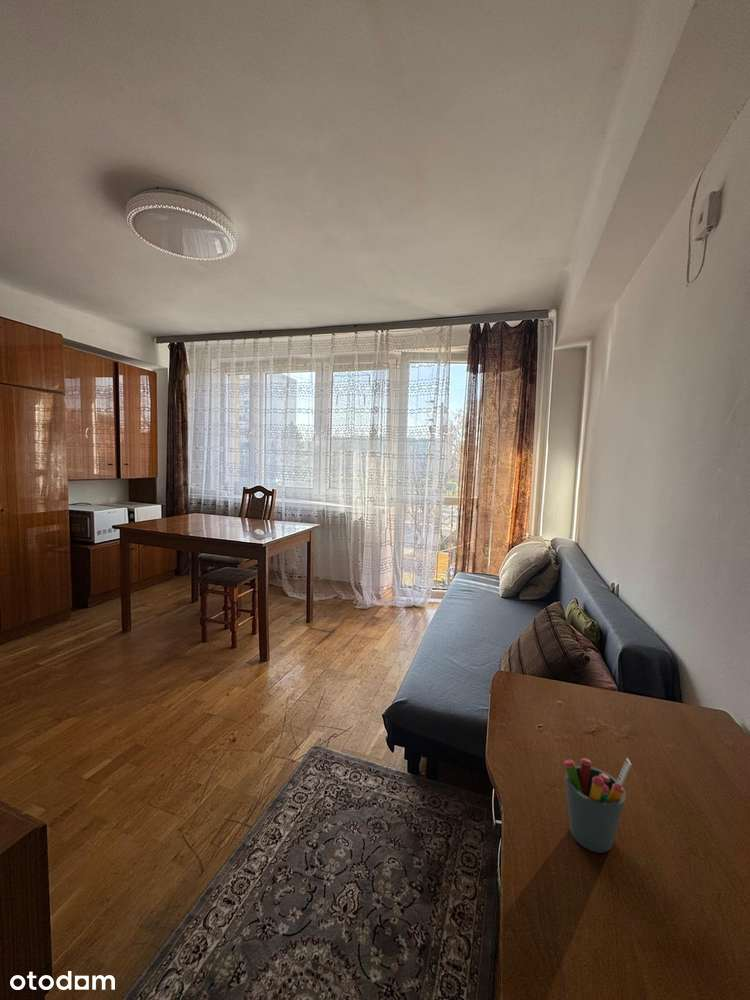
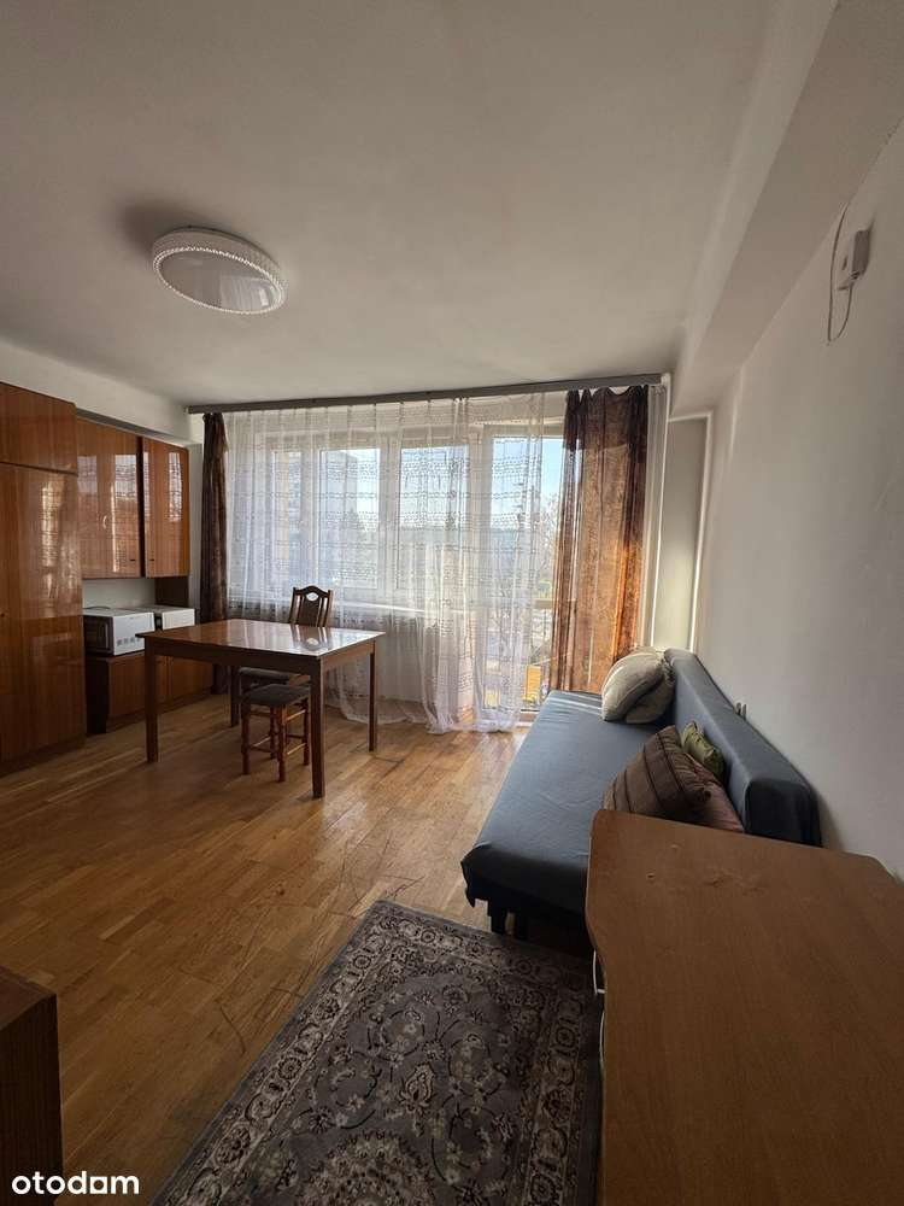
- pen holder [563,757,633,854]
